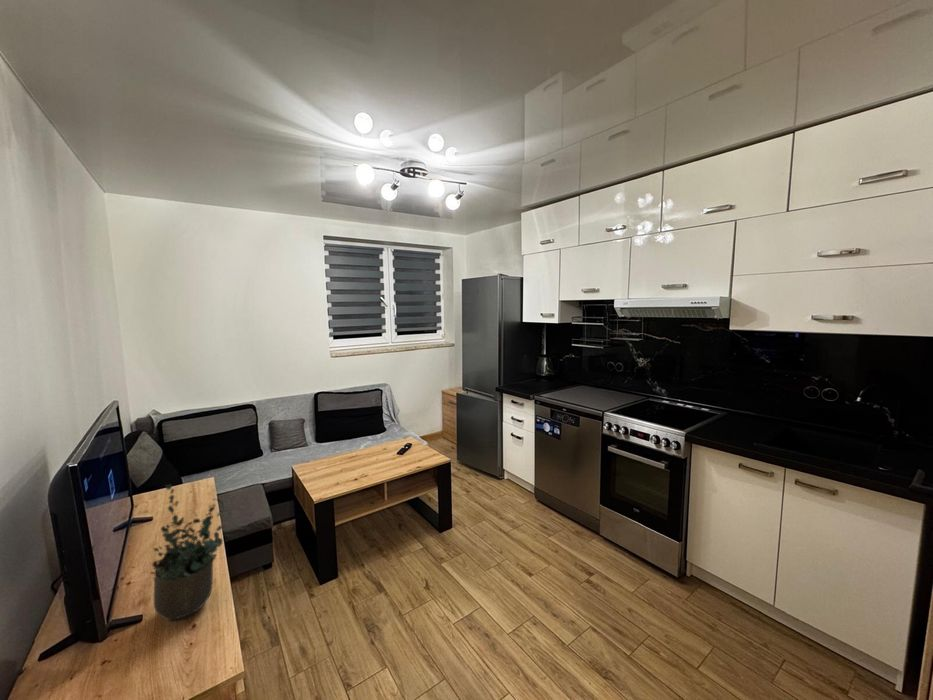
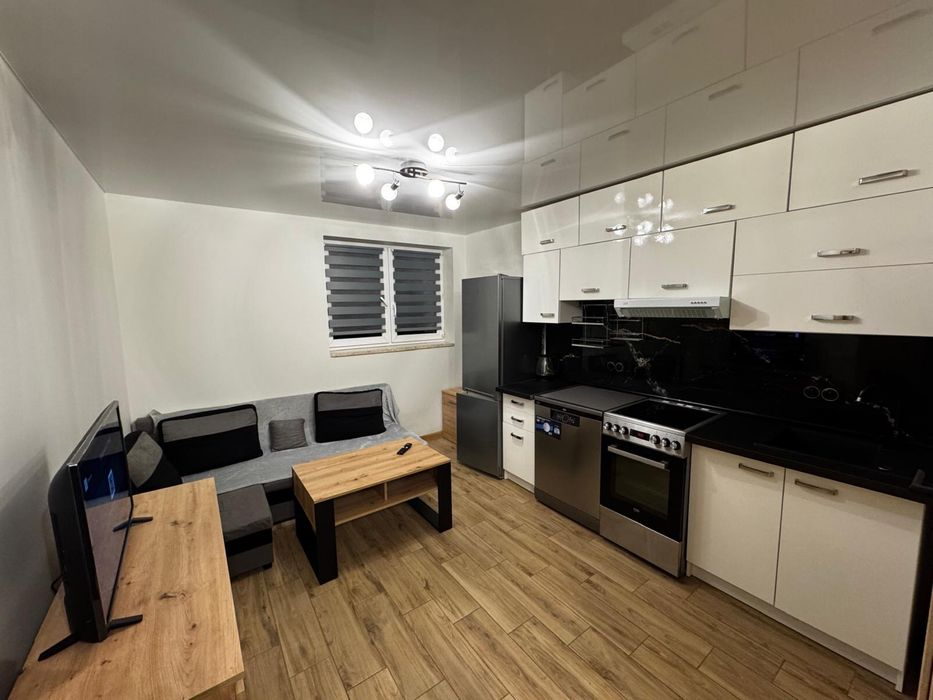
- potted plant [149,483,224,622]
